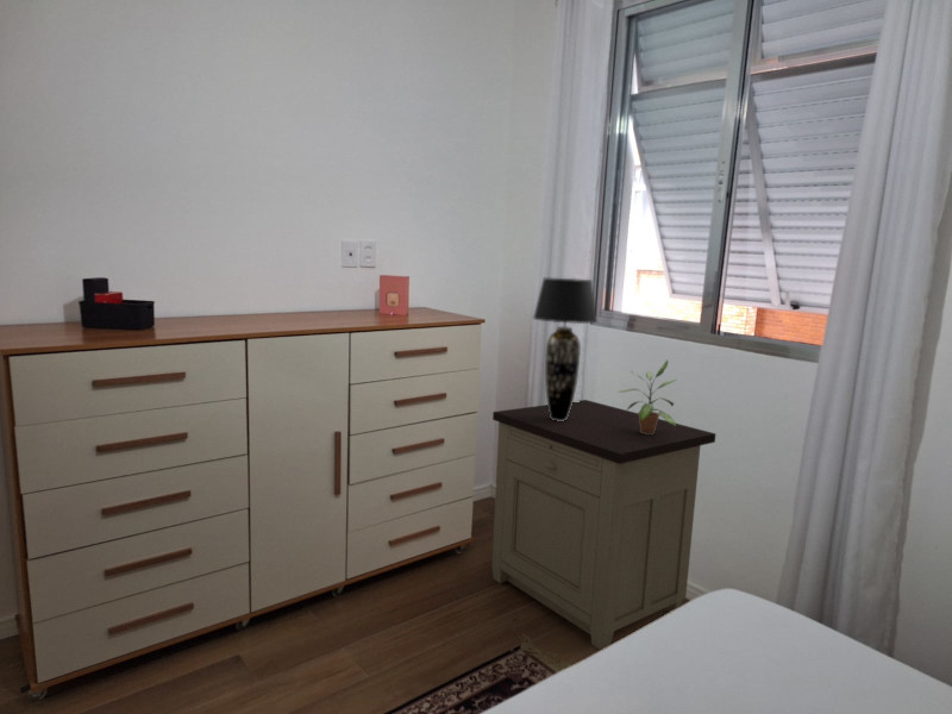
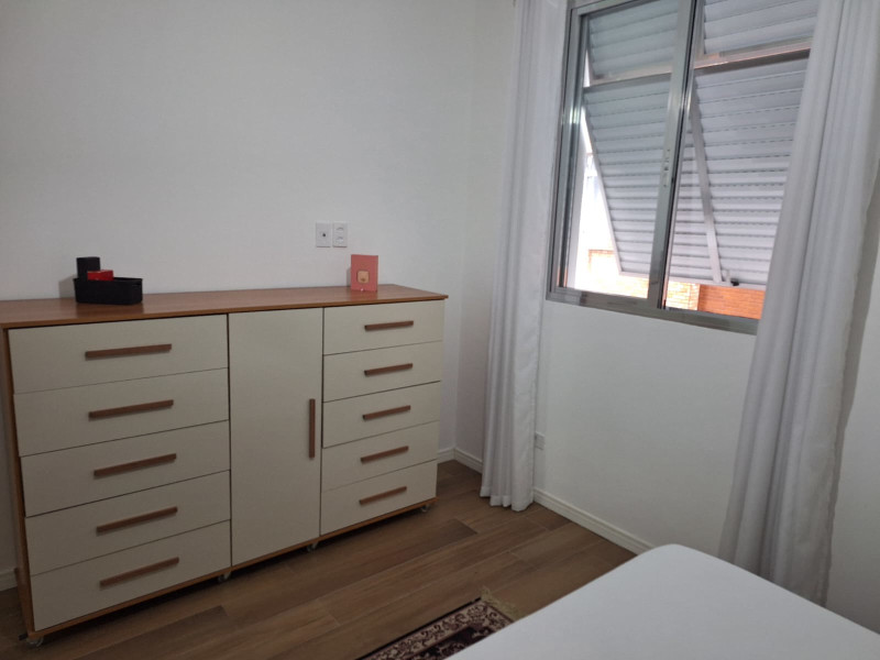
- potted plant [616,359,677,434]
- nightstand [490,399,718,651]
- table lamp [532,277,599,421]
